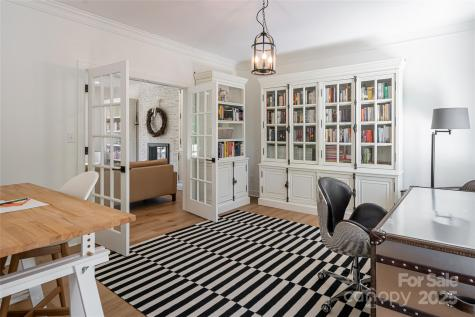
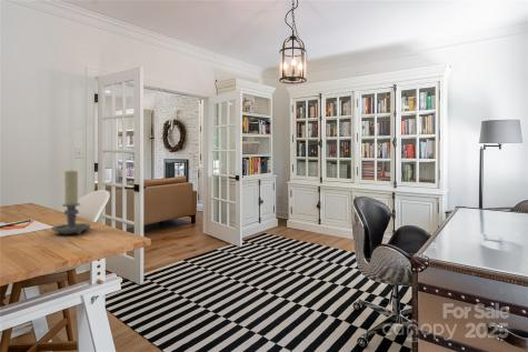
+ candle holder [50,170,92,235]
